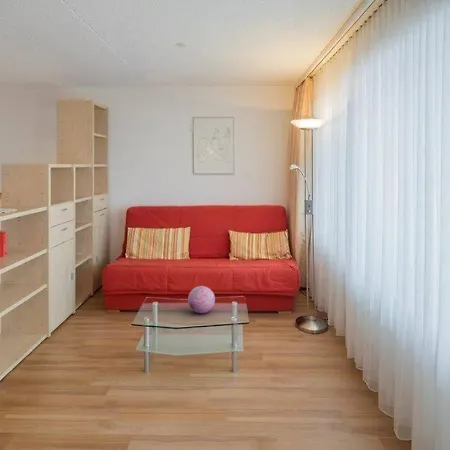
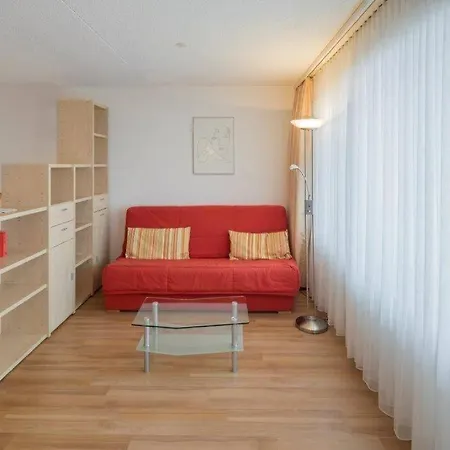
- decorative orb [187,285,216,314]
